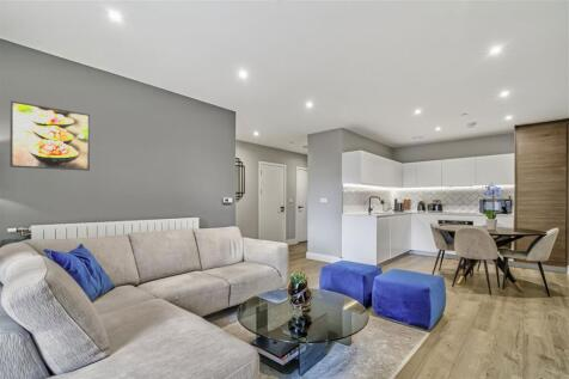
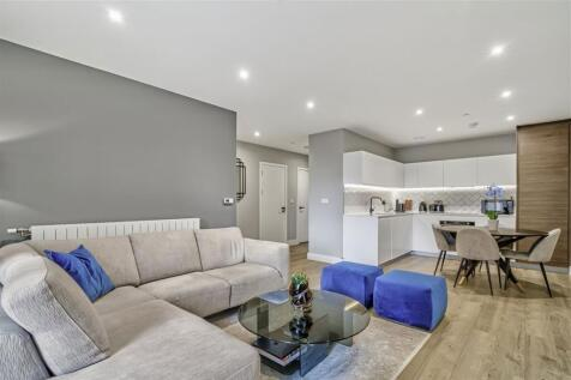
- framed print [8,99,91,172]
